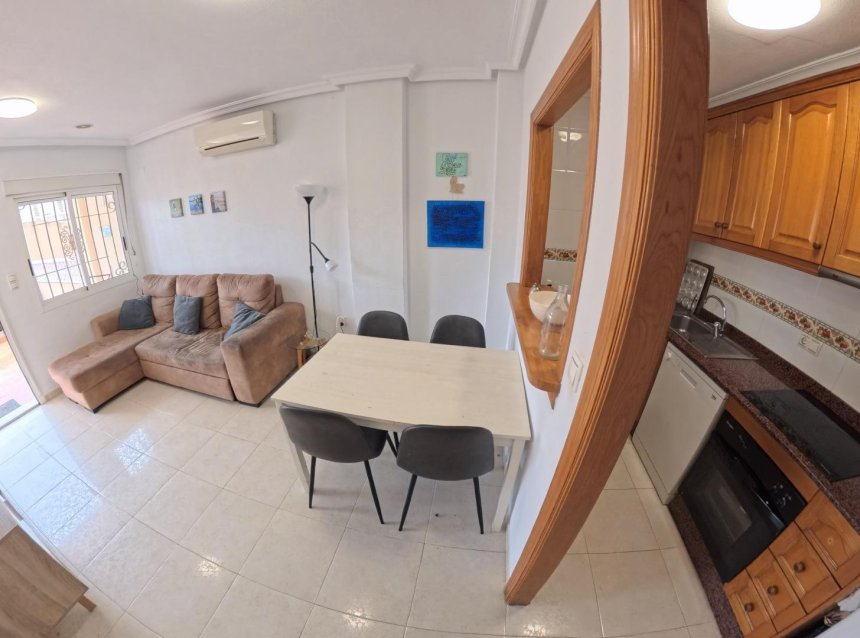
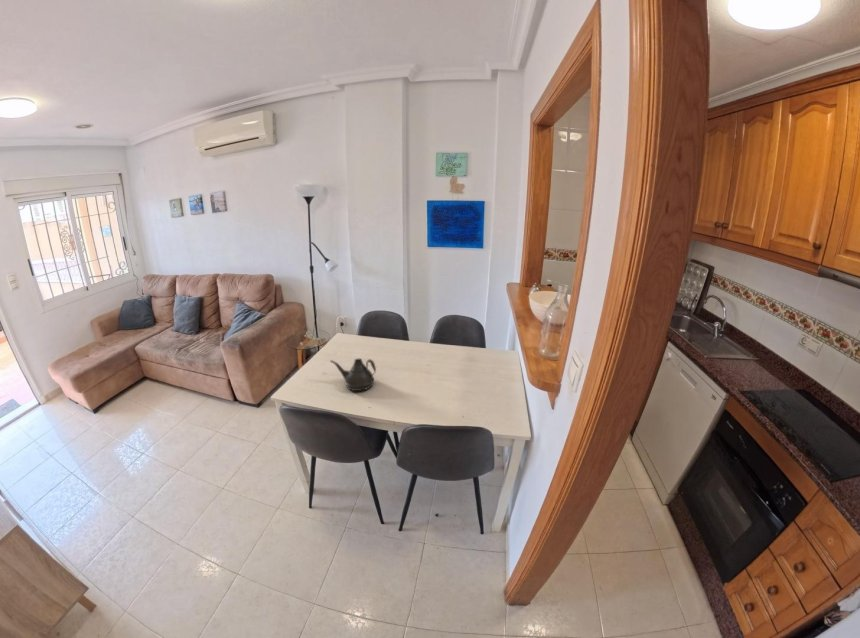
+ teapot [329,358,377,392]
